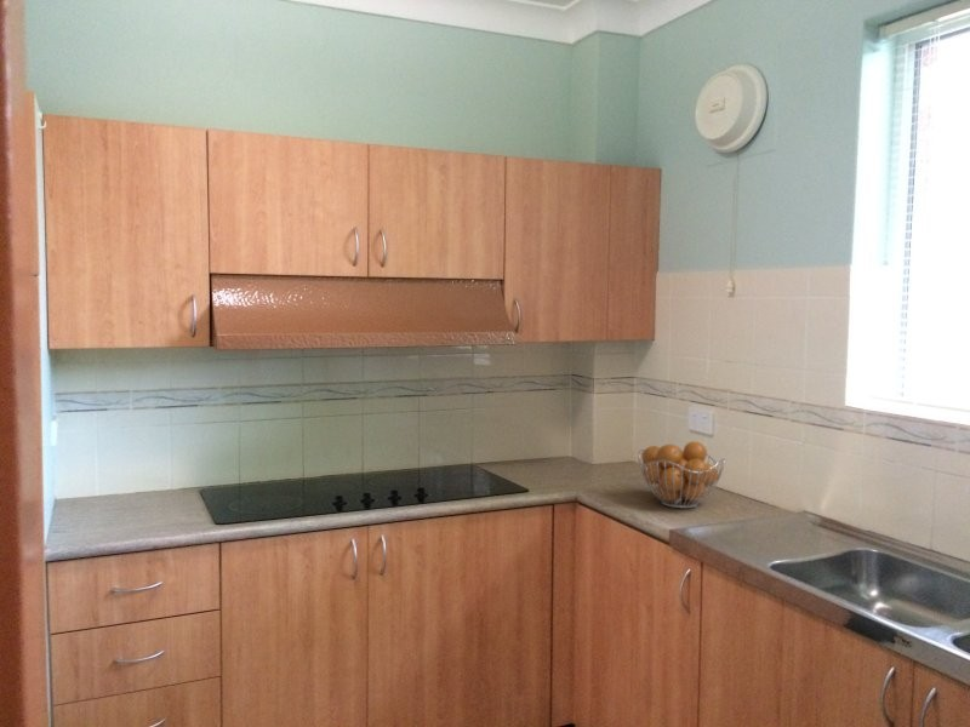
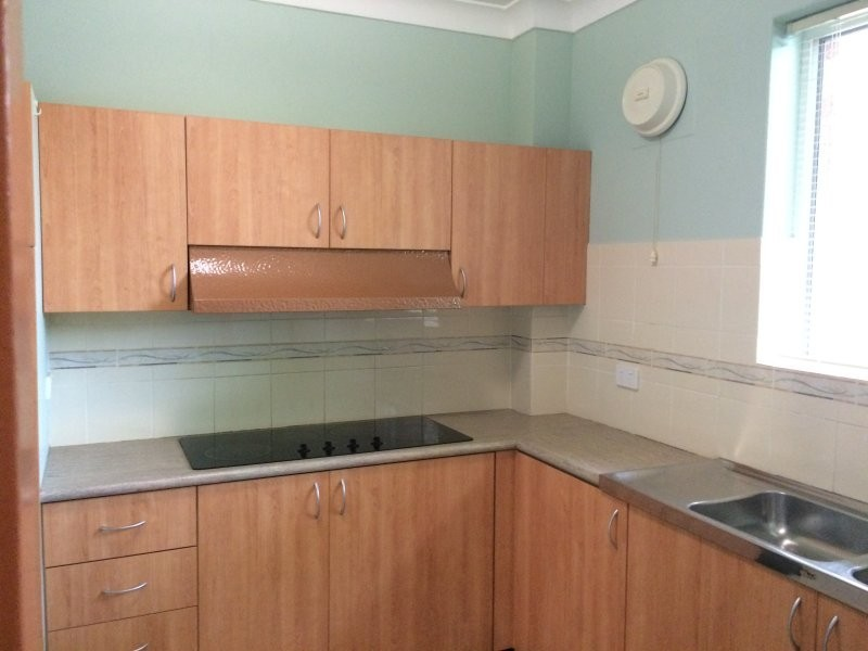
- fruit basket [637,440,726,509]
